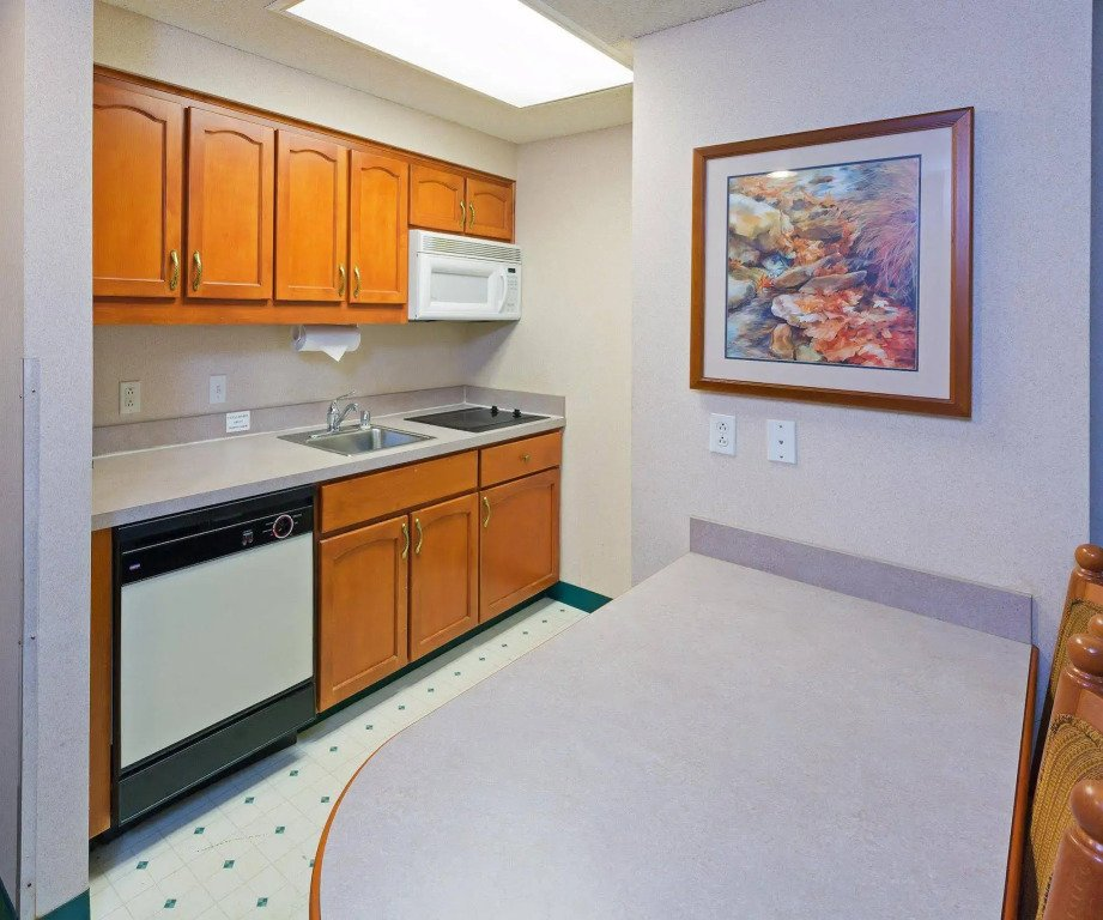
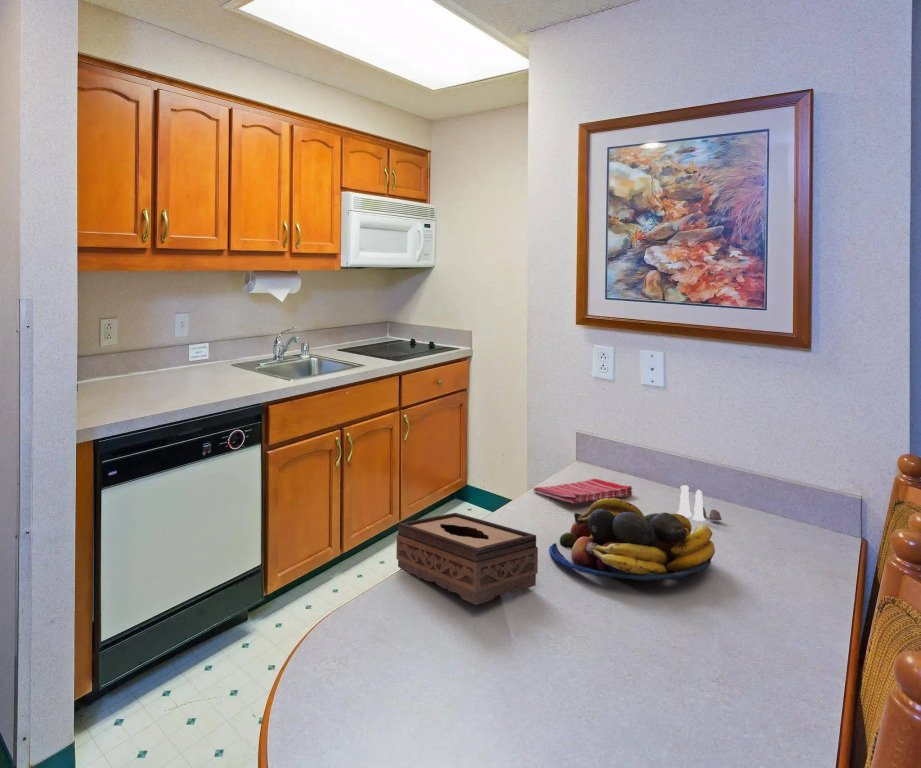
+ fruit bowl [548,498,716,581]
+ dish towel [532,478,633,505]
+ tissue box [395,512,539,606]
+ salt and pepper shaker set [676,484,723,522]
